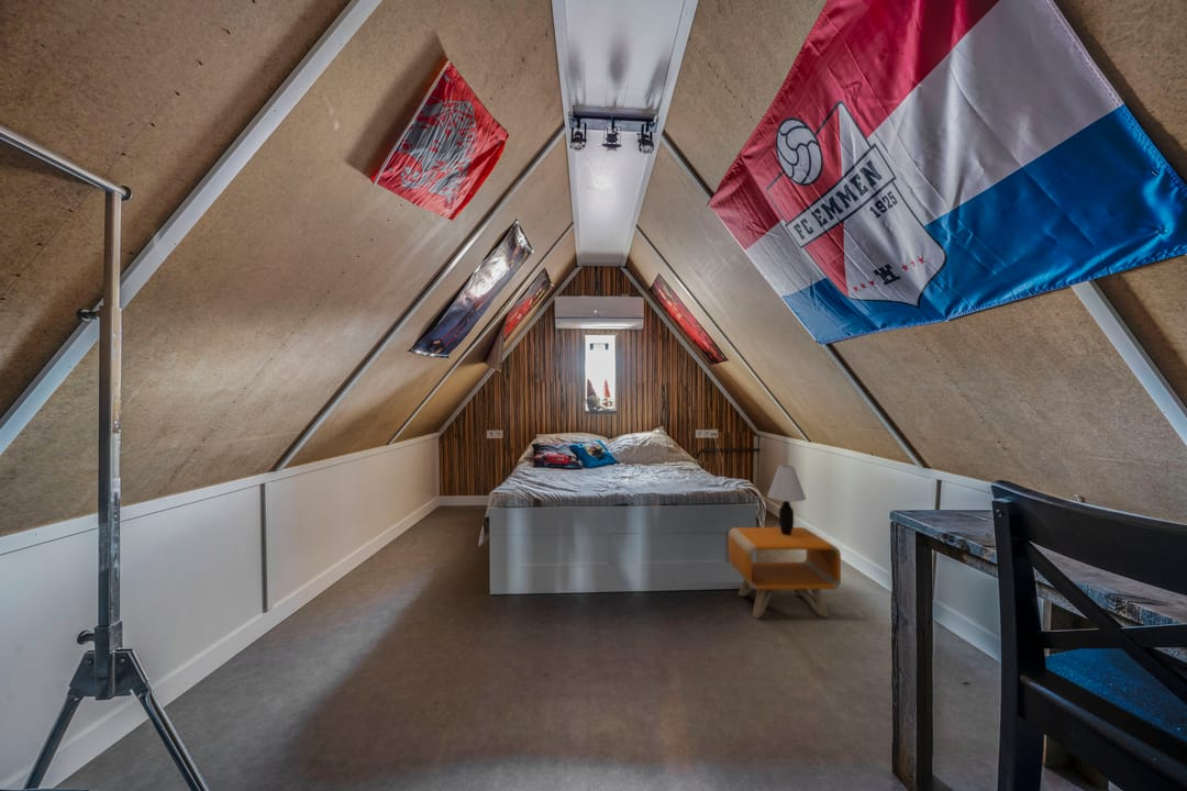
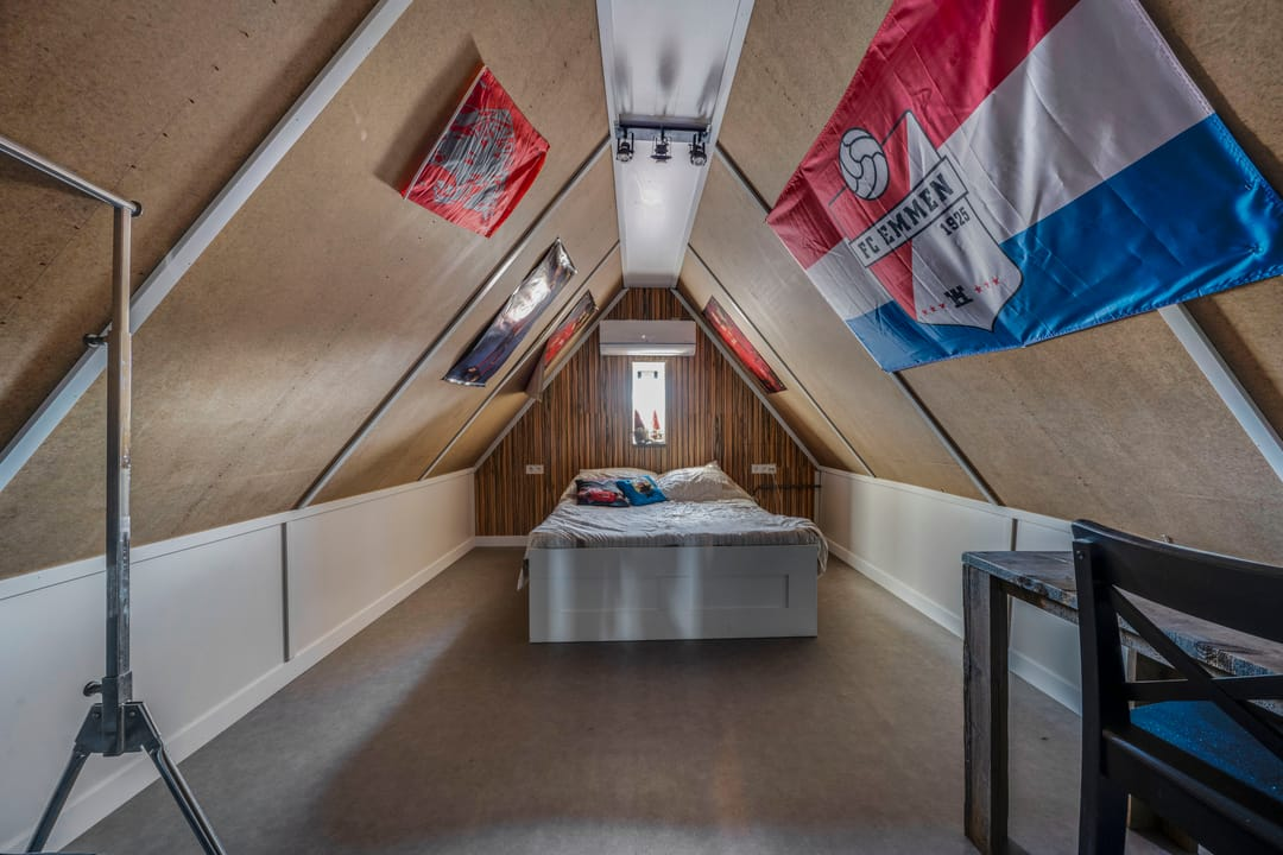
- table lamp [766,464,807,535]
- nightstand [728,526,842,620]
